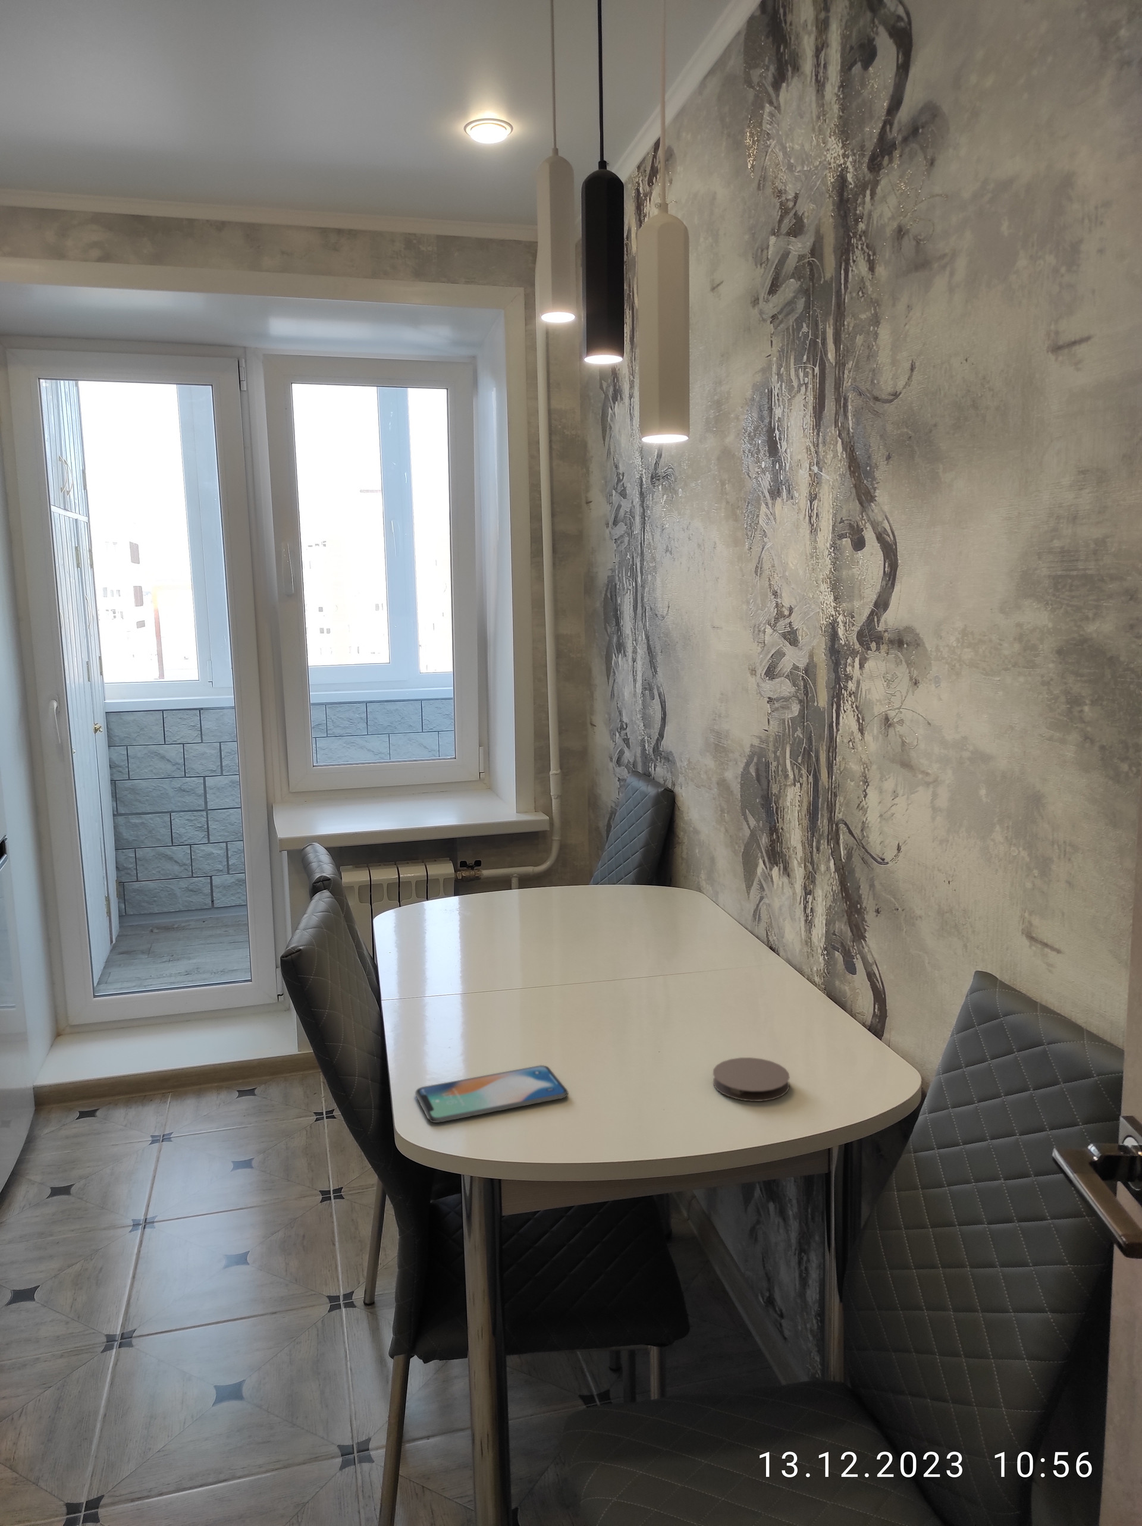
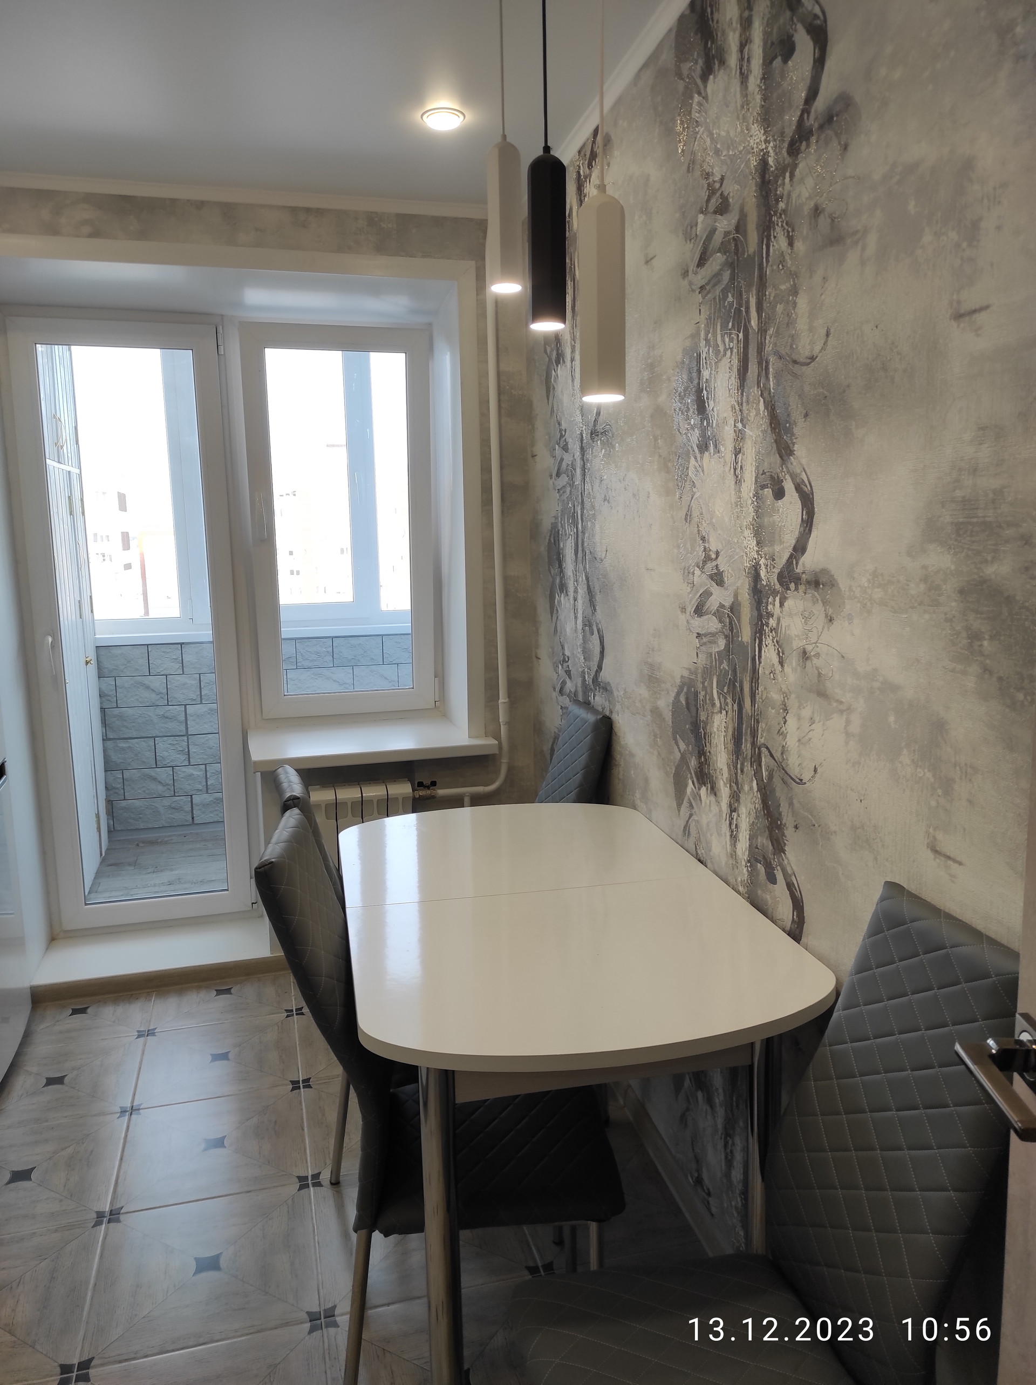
- coaster [713,1057,789,1103]
- smartphone [415,1064,569,1123]
